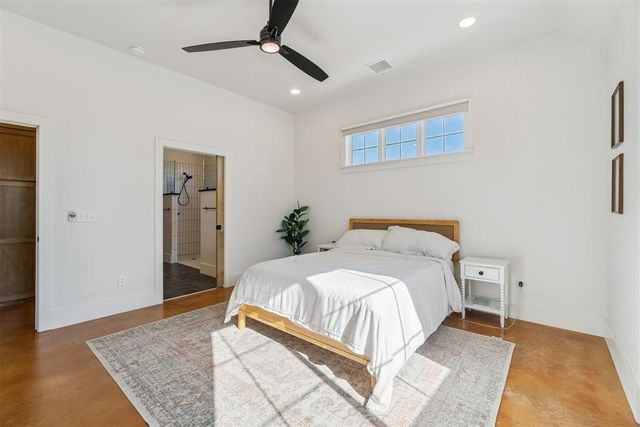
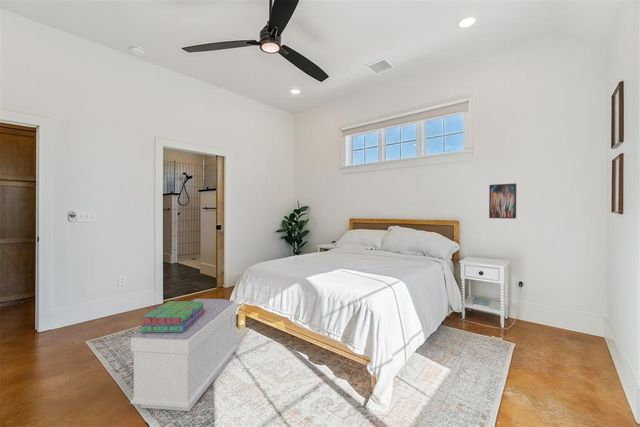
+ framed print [488,182,517,220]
+ bench [130,298,238,412]
+ stack of books [139,300,205,332]
